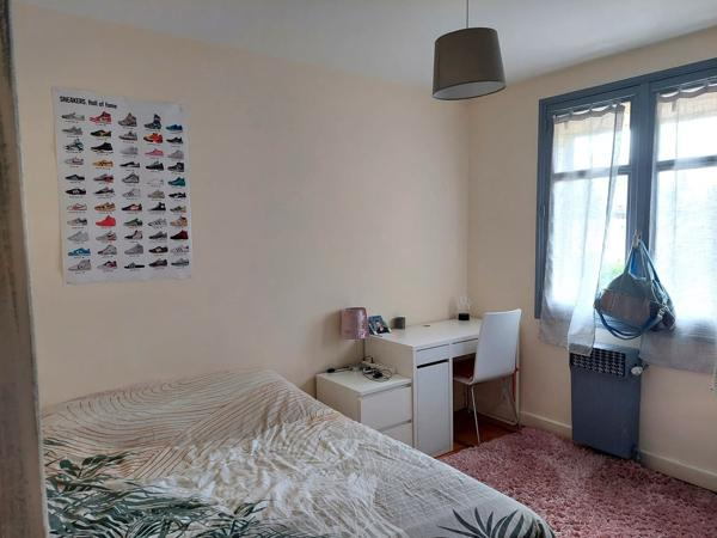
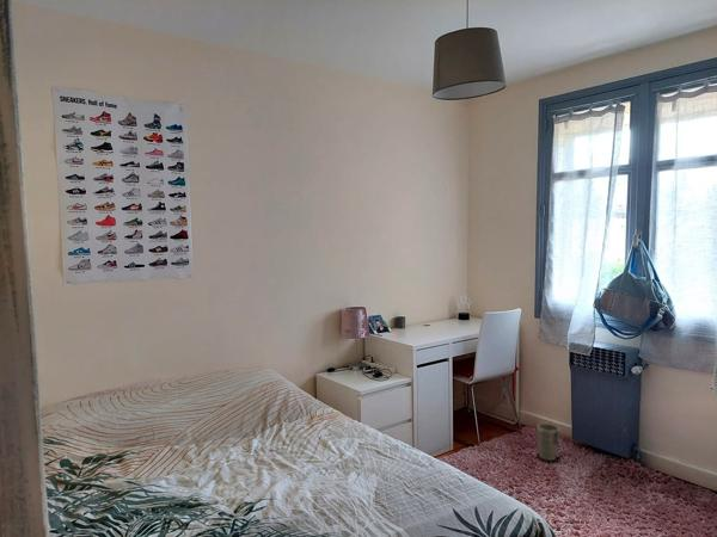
+ plant pot [535,422,560,462]
